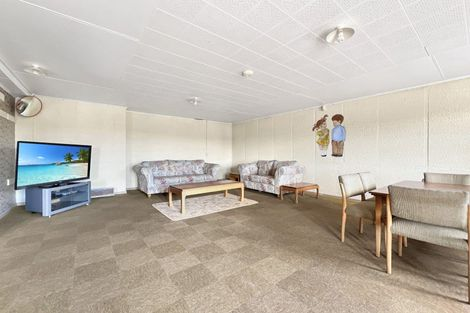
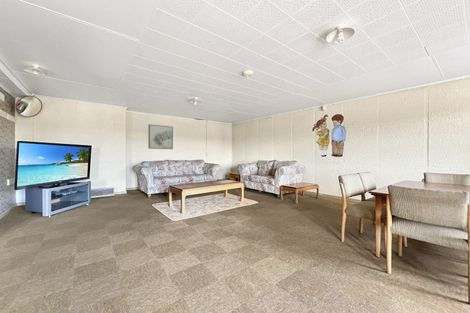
+ wall art [148,124,174,150]
